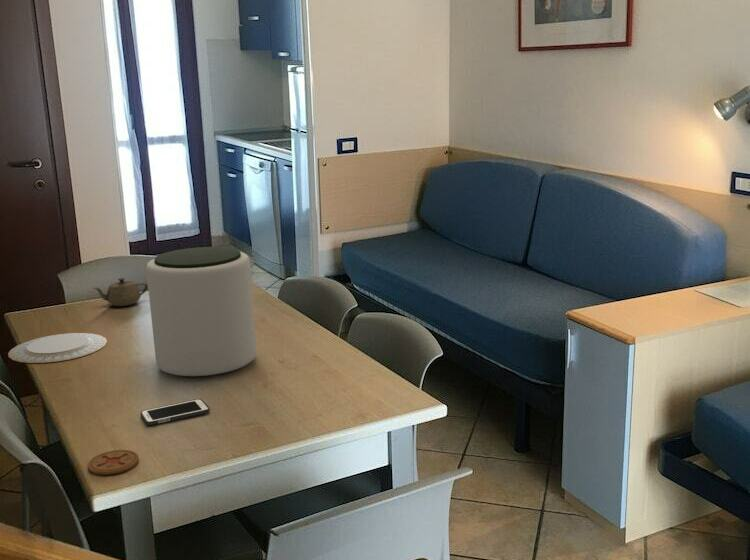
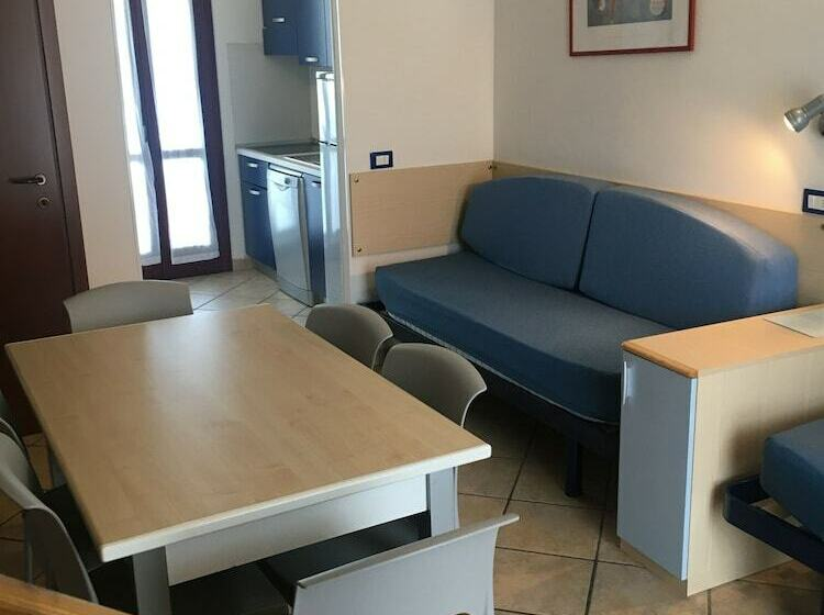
- teapot [92,277,148,307]
- plant pot [145,246,257,379]
- cell phone [140,398,211,426]
- chinaware [7,332,108,364]
- coaster [87,449,140,476]
